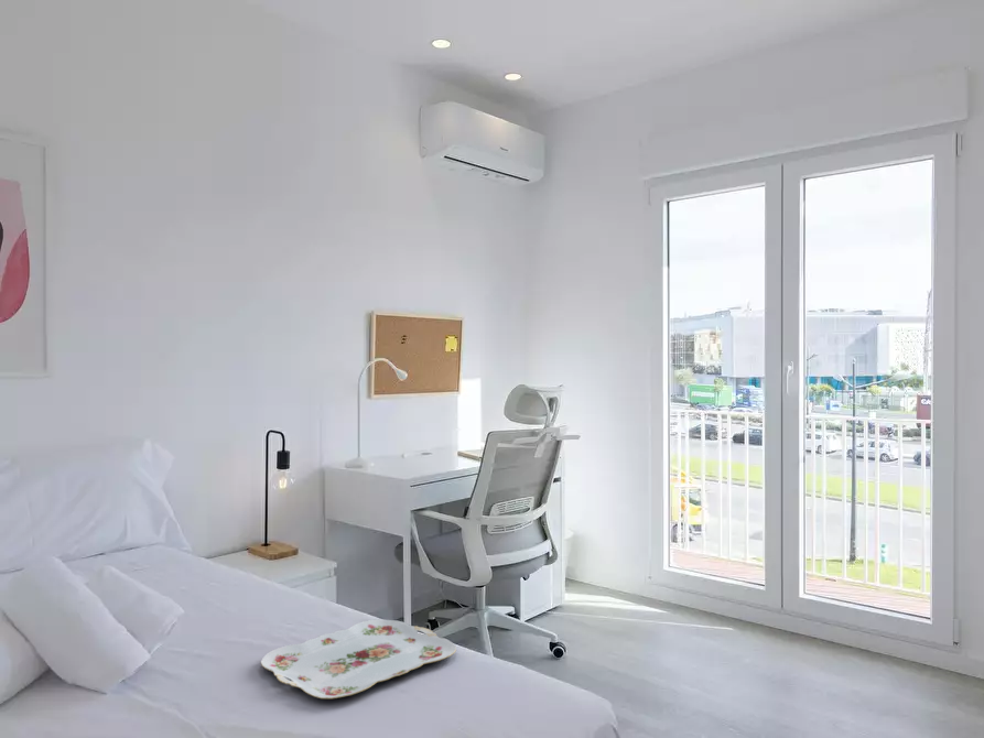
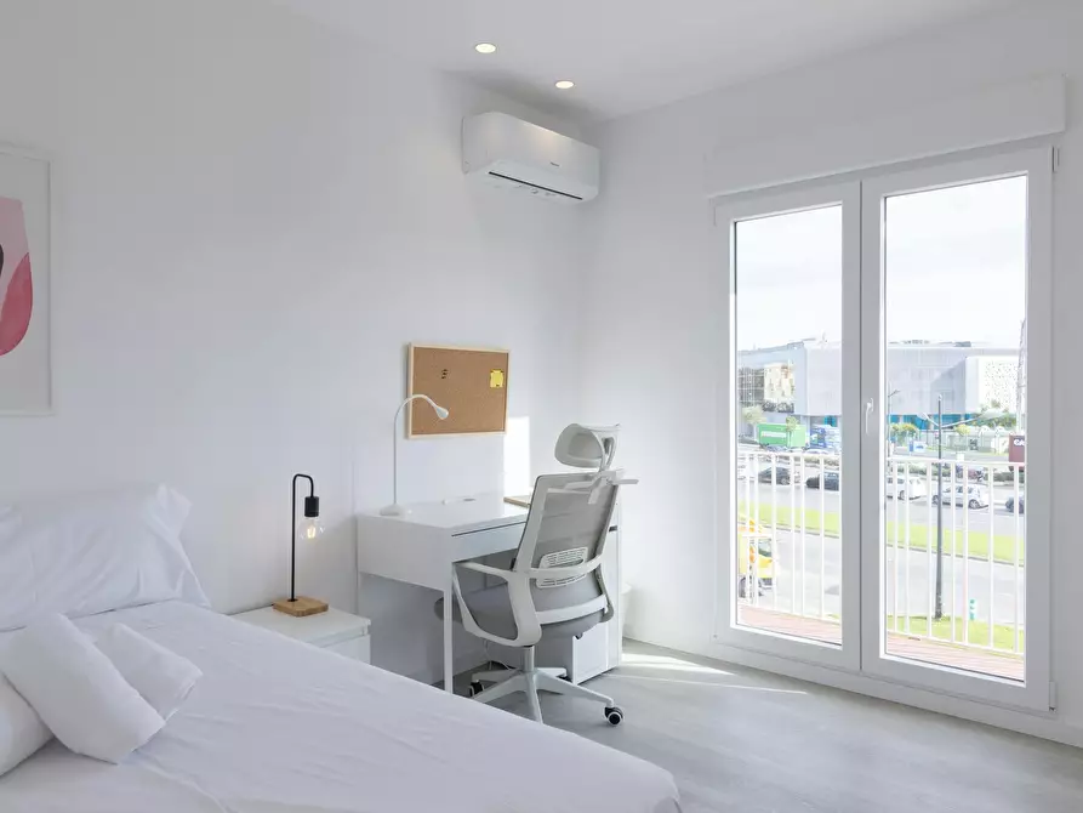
- serving tray [260,618,457,699]
